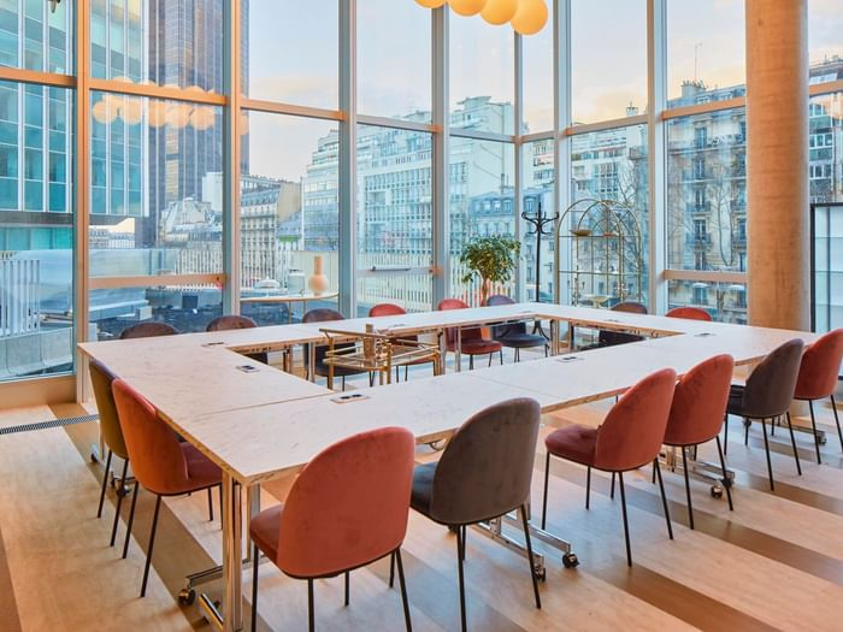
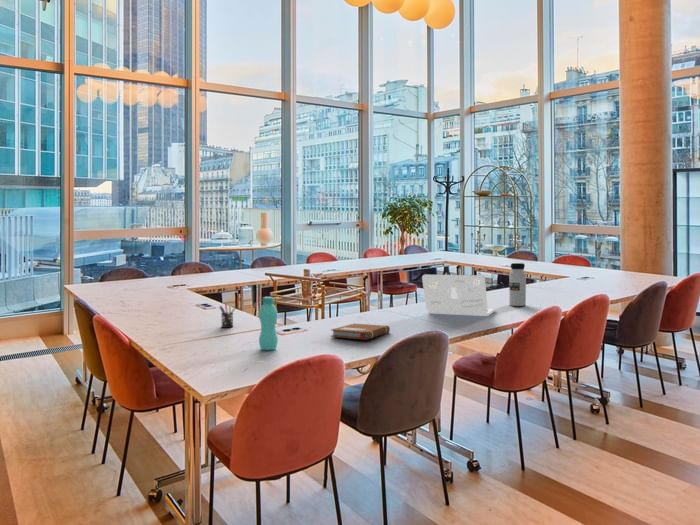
+ pen holder [218,303,237,329]
+ notebook [330,322,391,341]
+ bottle [258,296,279,351]
+ laptop [421,274,496,317]
+ water bottle [508,262,527,307]
